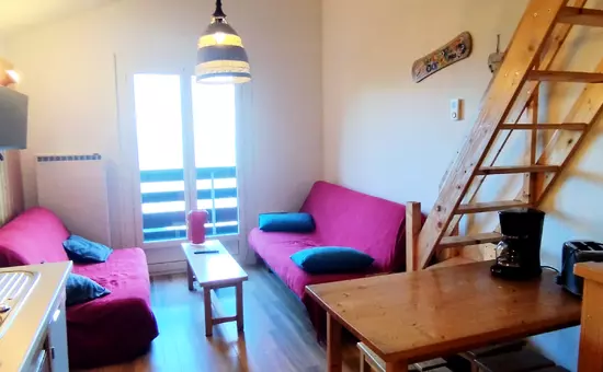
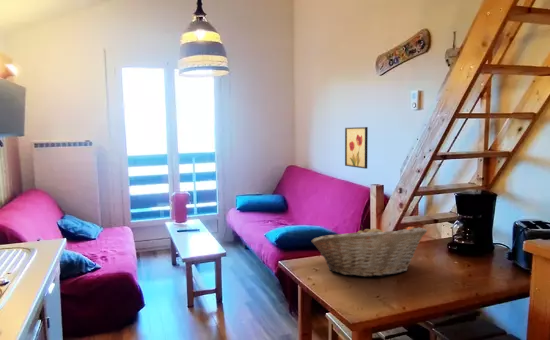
+ fruit basket [310,224,428,278]
+ wall art [344,126,369,170]
